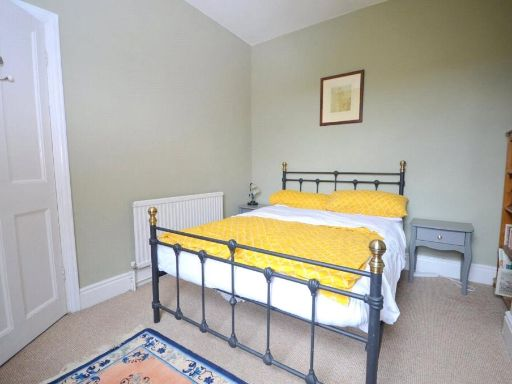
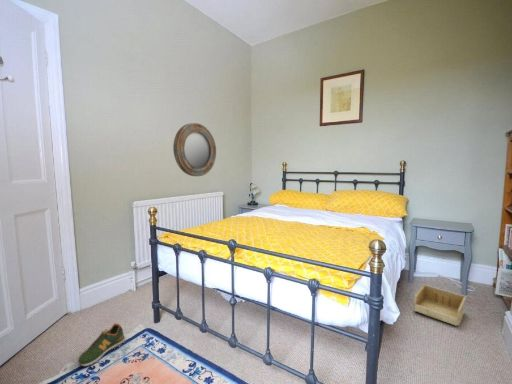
+ home mirror [172,122,217,177]
+ shoe [77,322,126,367]
+ storage bin [413,283,467,327]
